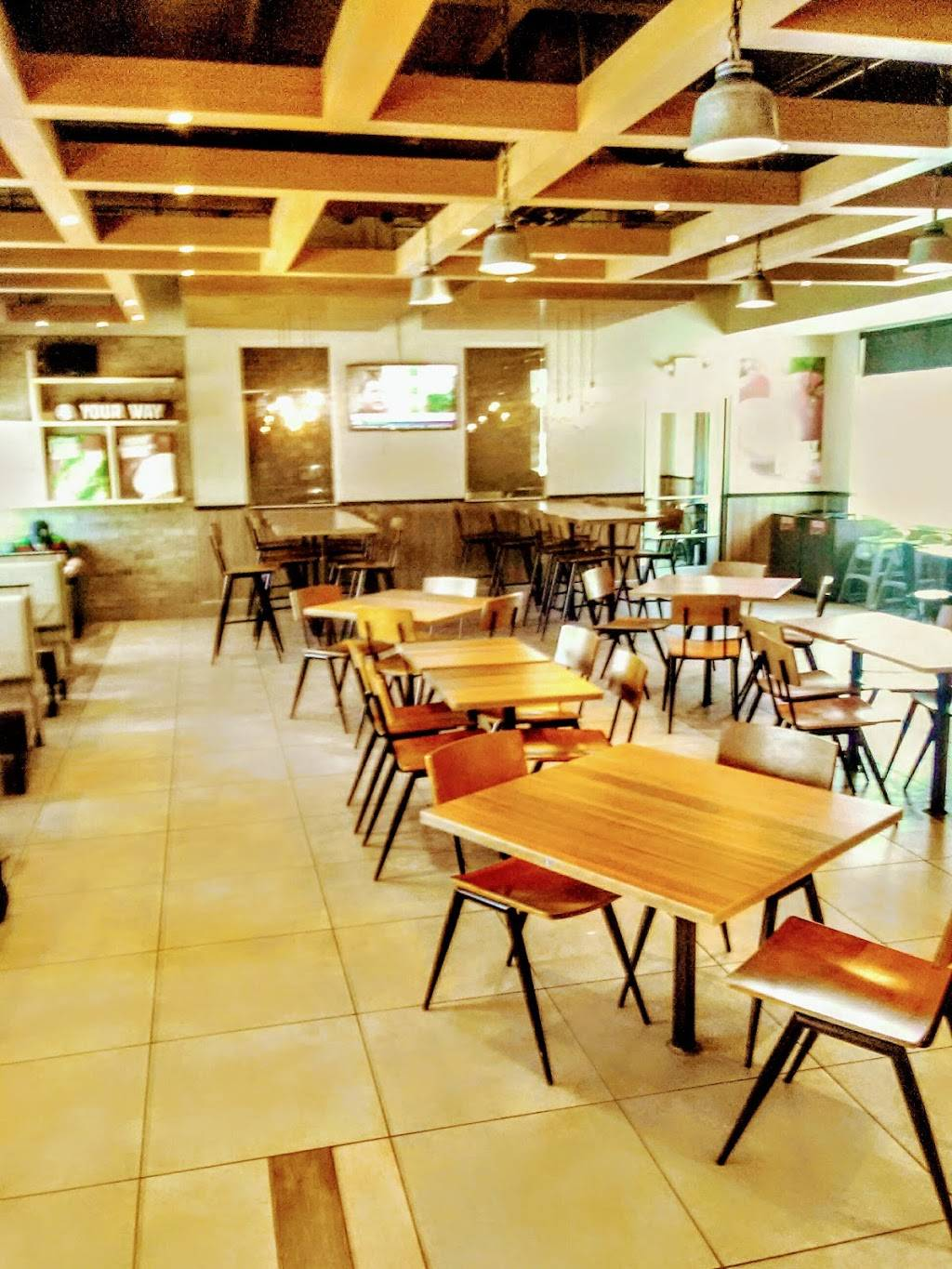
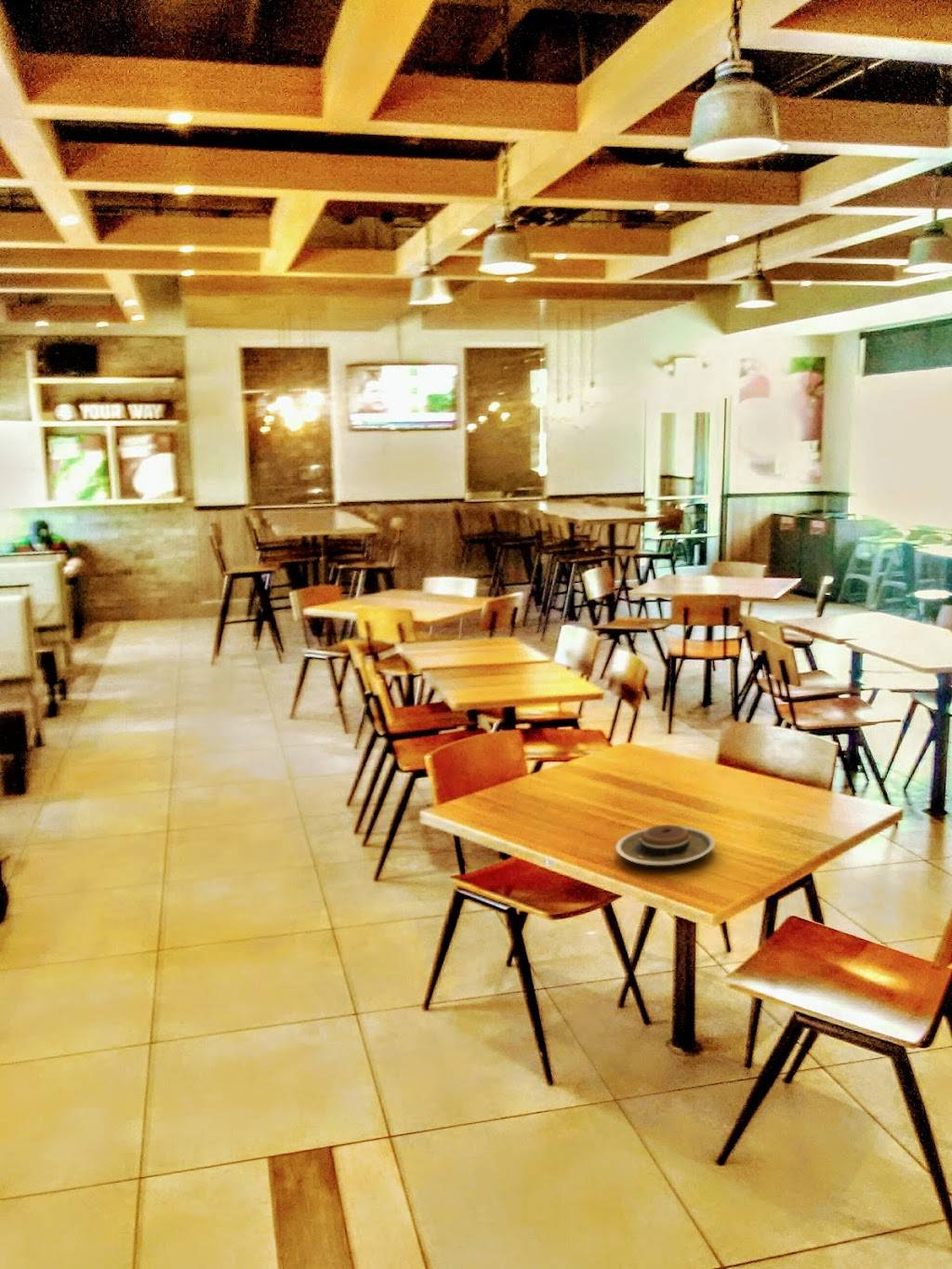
+ plate [615,824,716,866]
